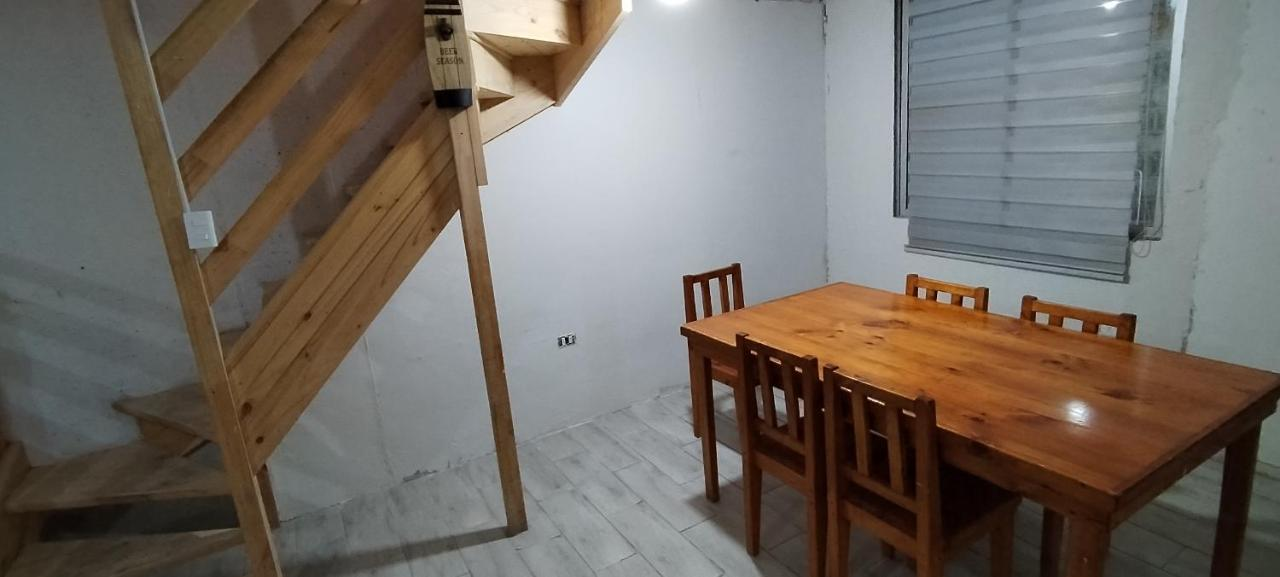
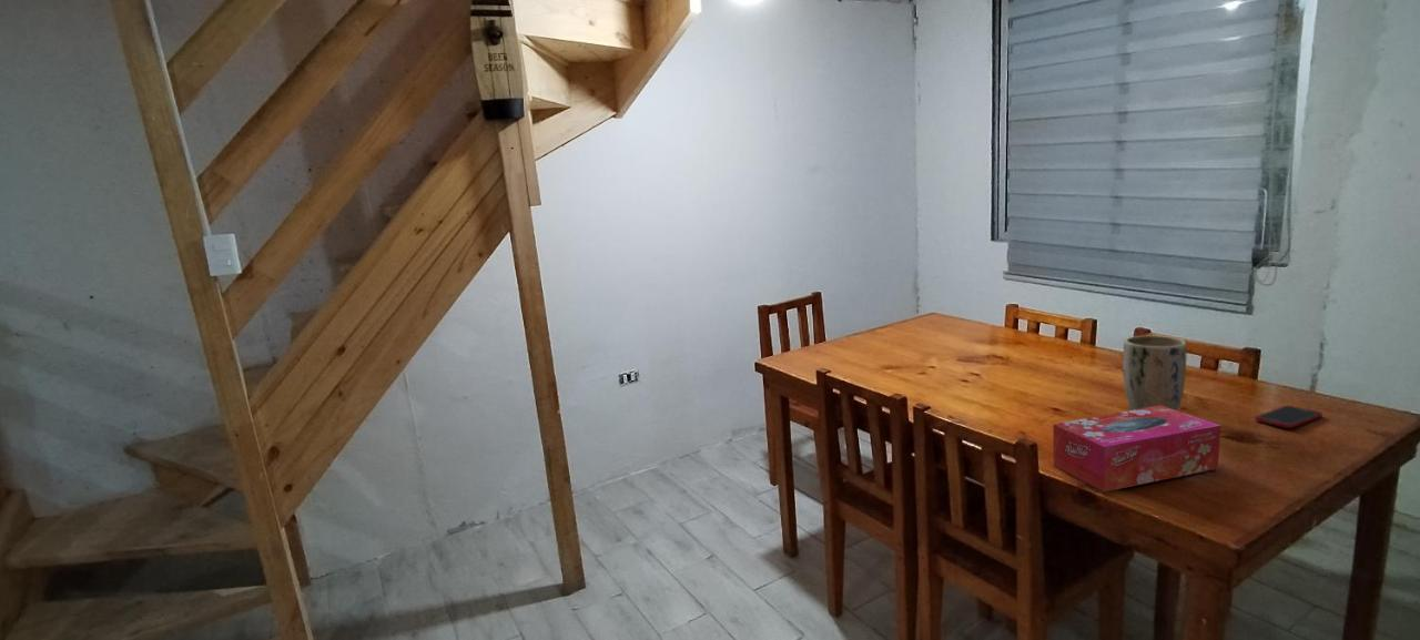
+ plant pot [1122,335,1188,412]
+ tissue box [1052,406,1221,492]
+ cell phone [1255,405,1323,429]
